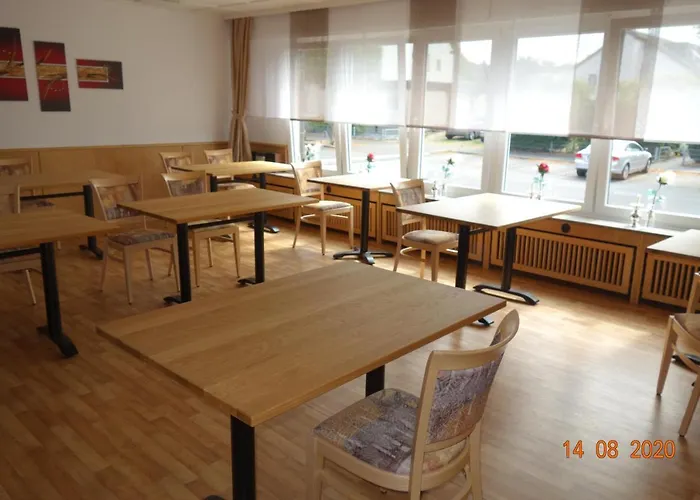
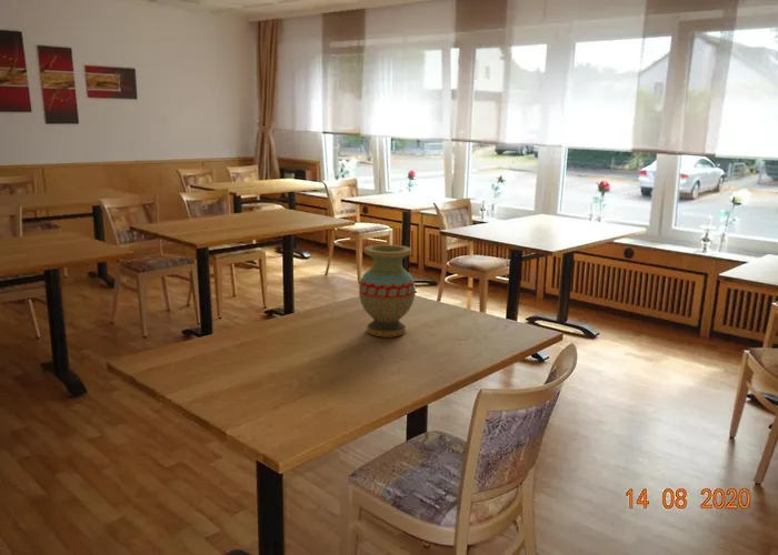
+ vase [358,243,417,337]
